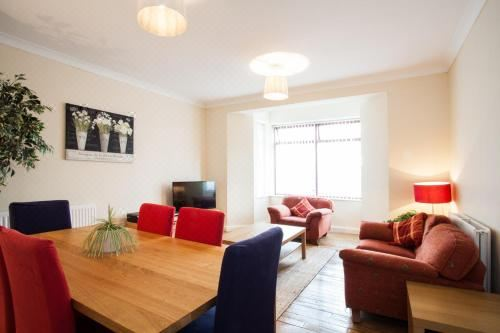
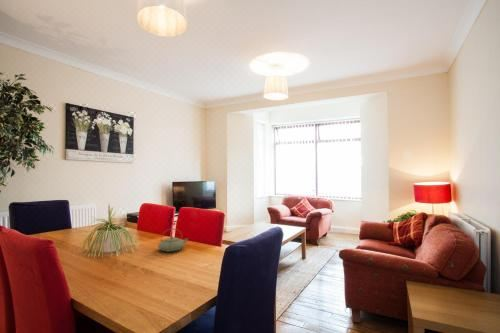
+ teapot [157,227,190,253]
